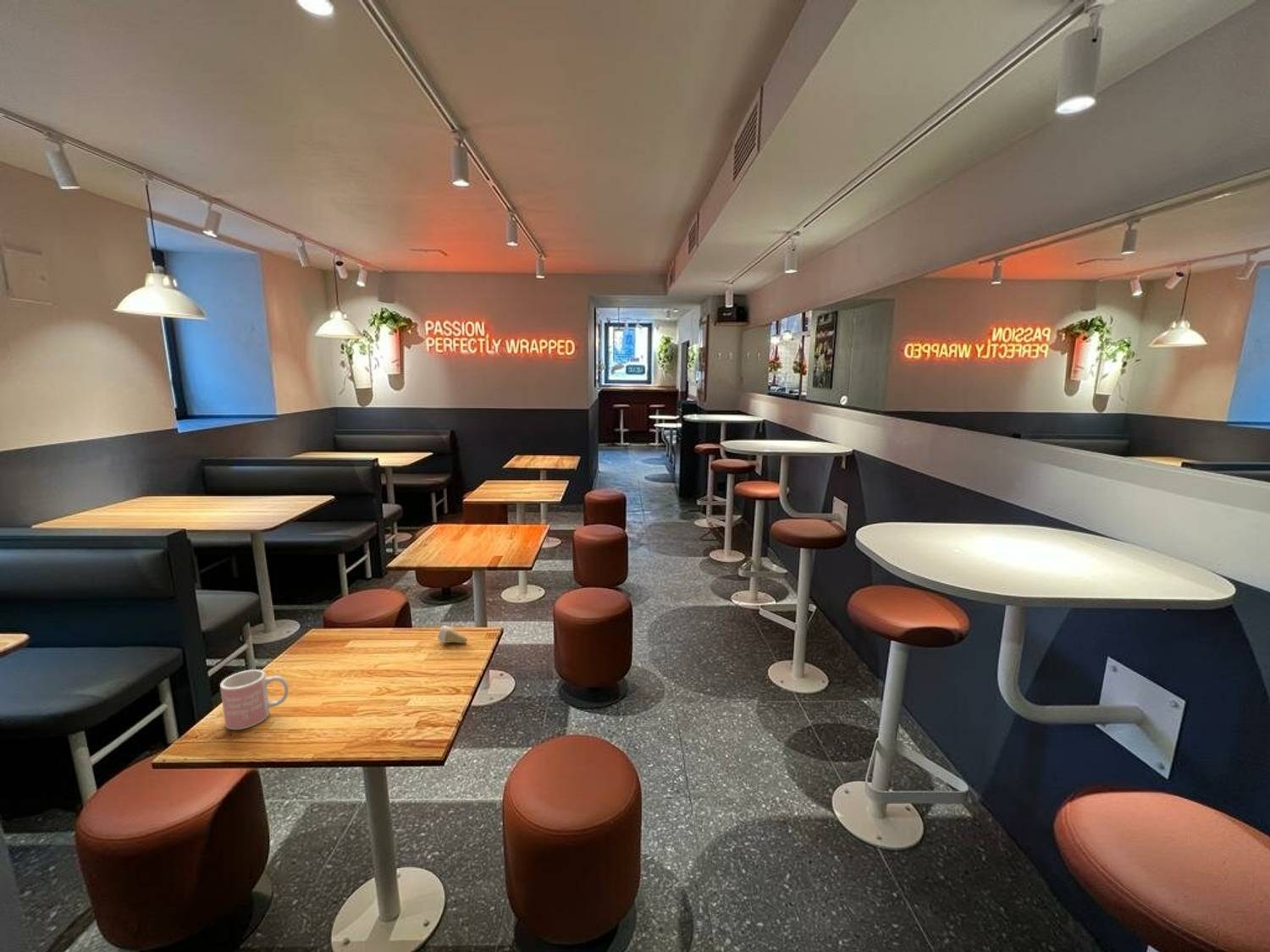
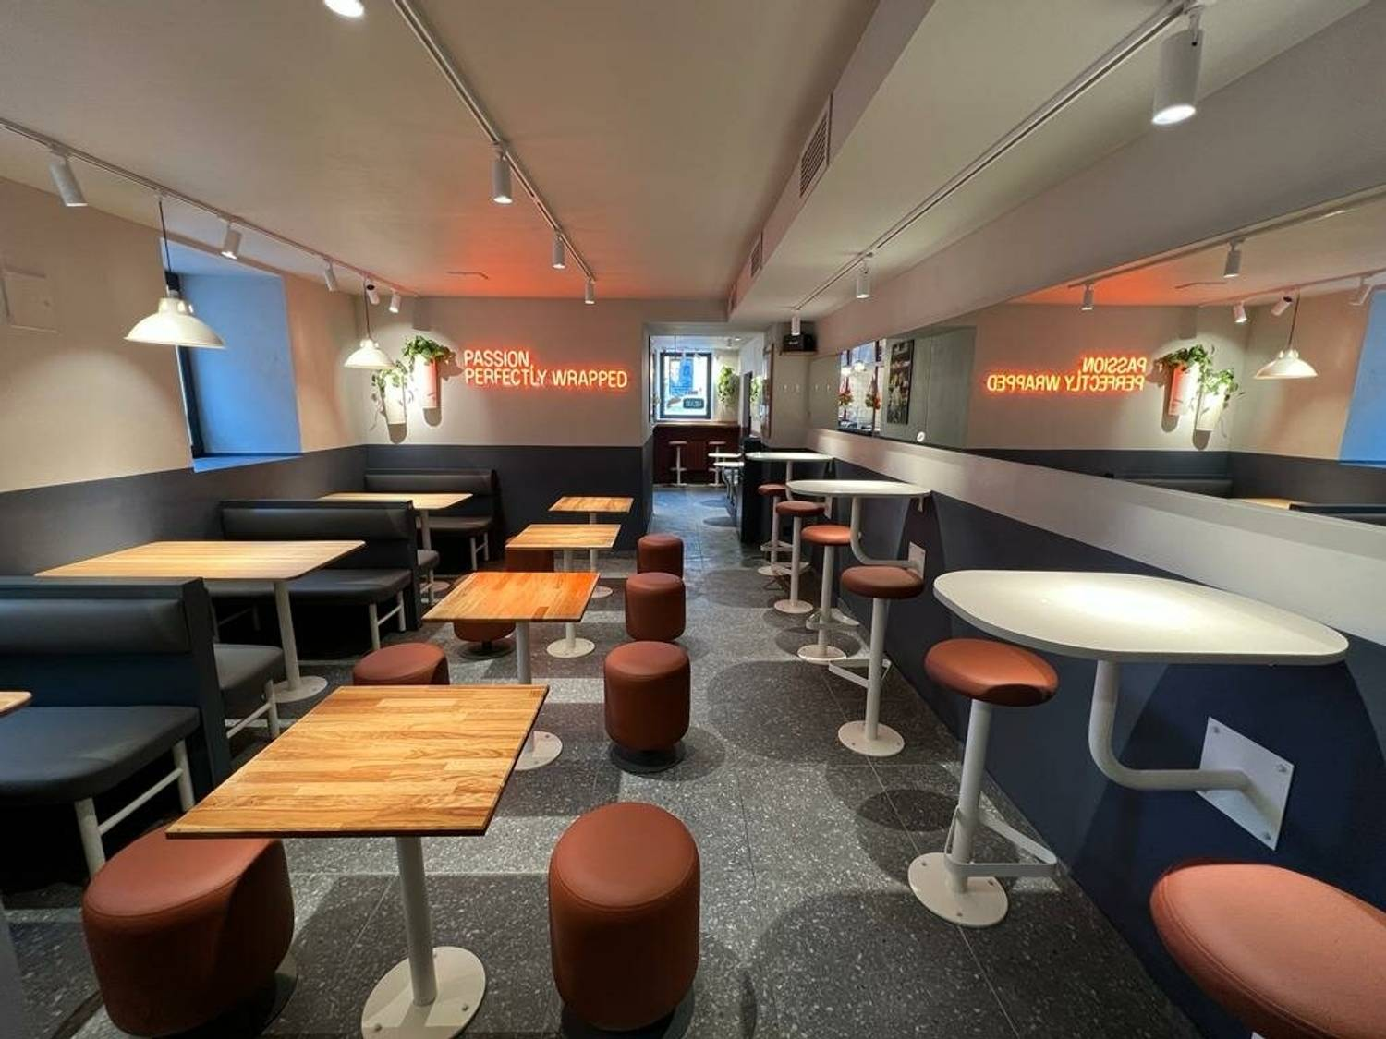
- tooth [436,625,468,644]
- mug [219,669,290,730]
